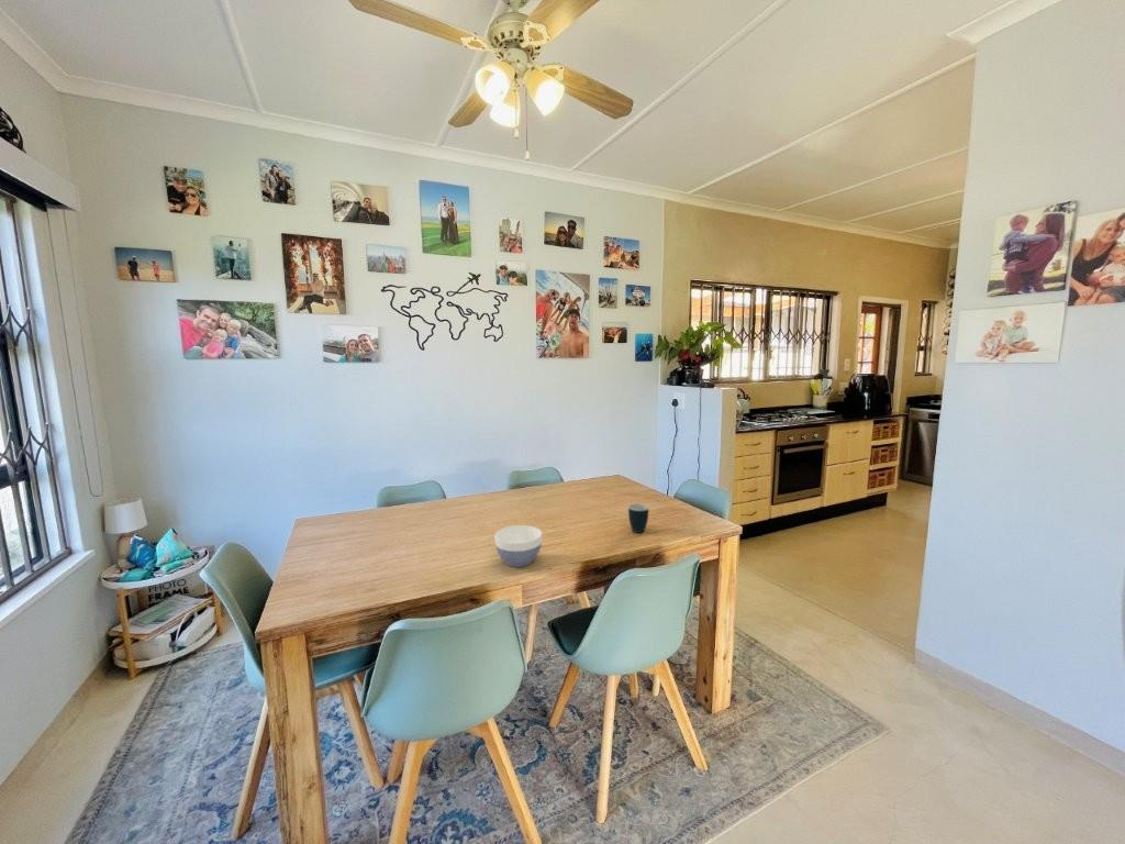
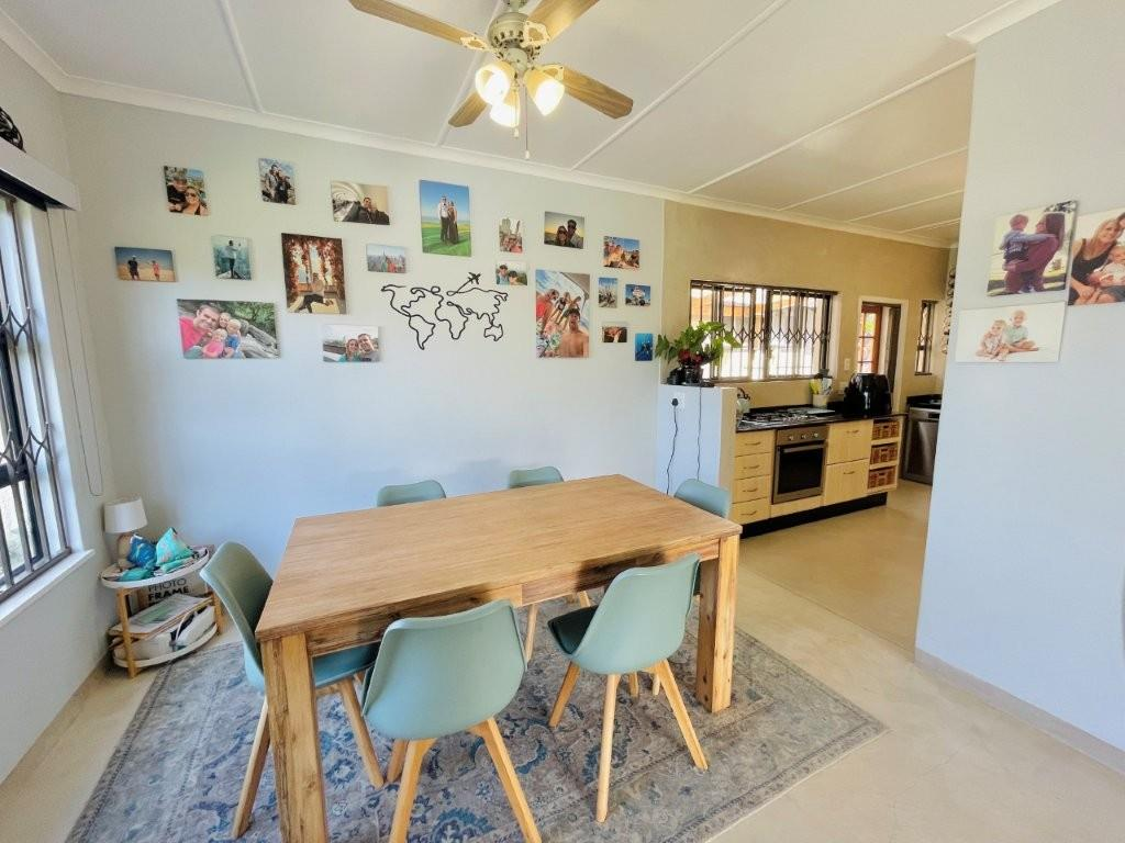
- mug [627,502,649,534]
- bowl [493,524,543,568]
